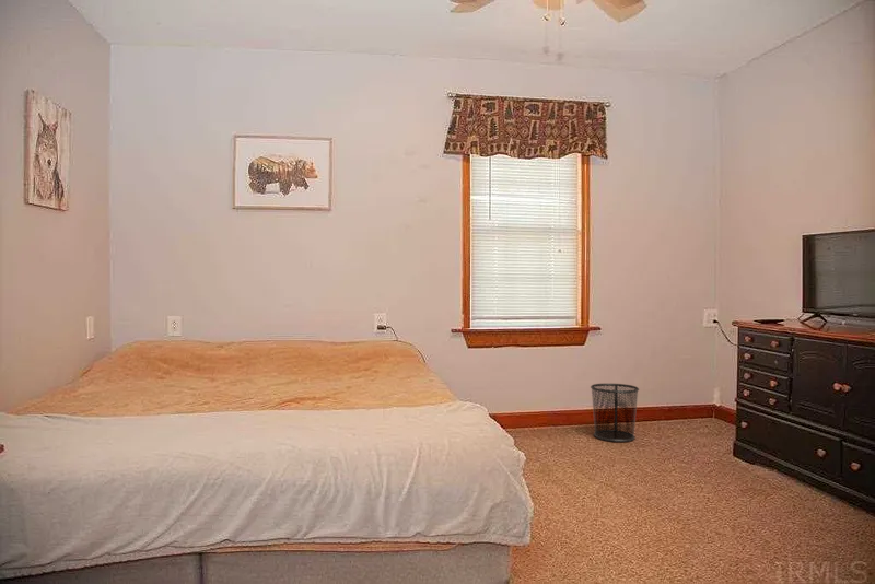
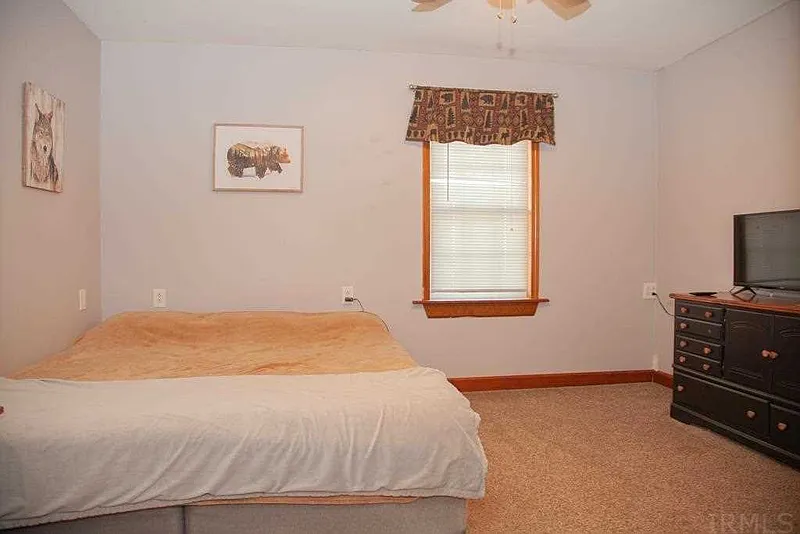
- waste bin [590,383,640,443]
